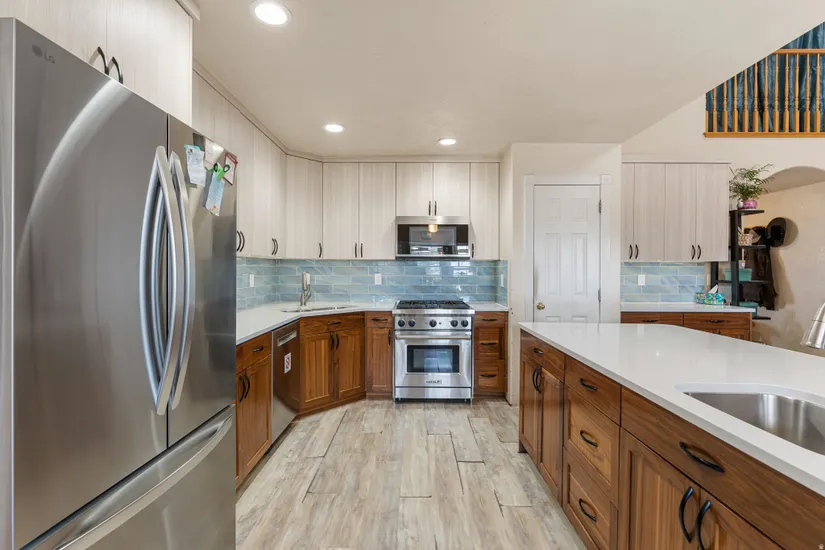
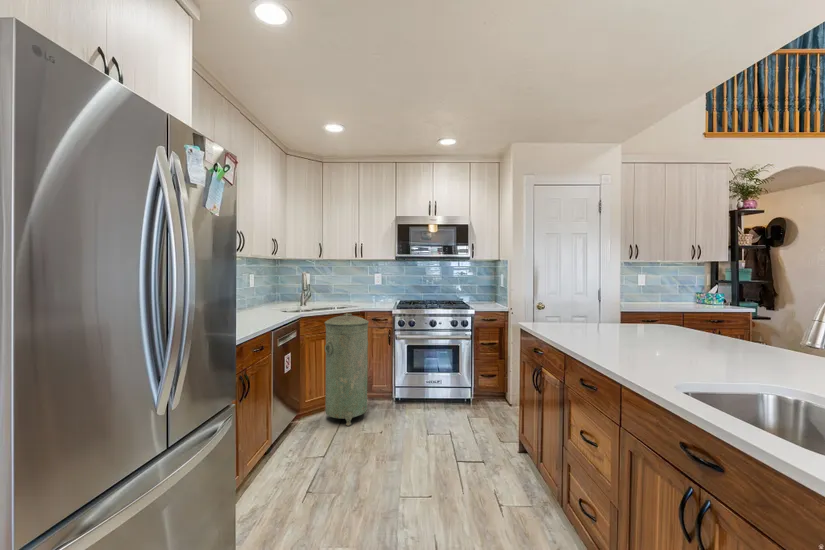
+ trash can [324,312,370,427]
